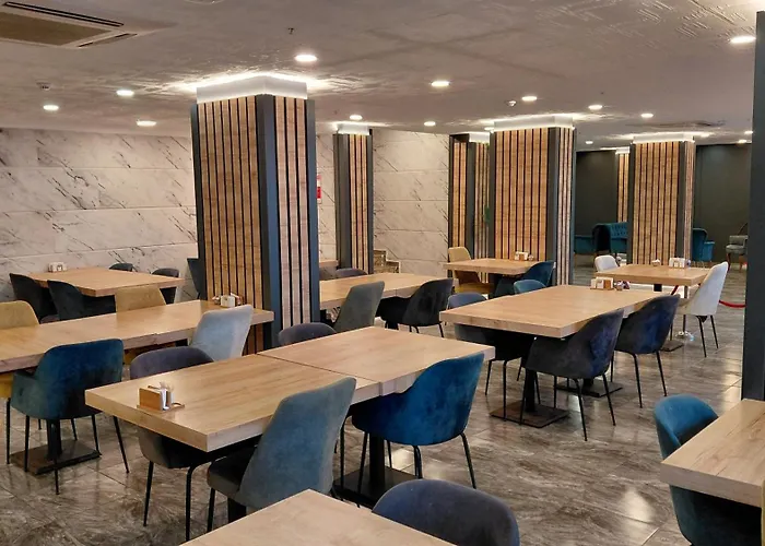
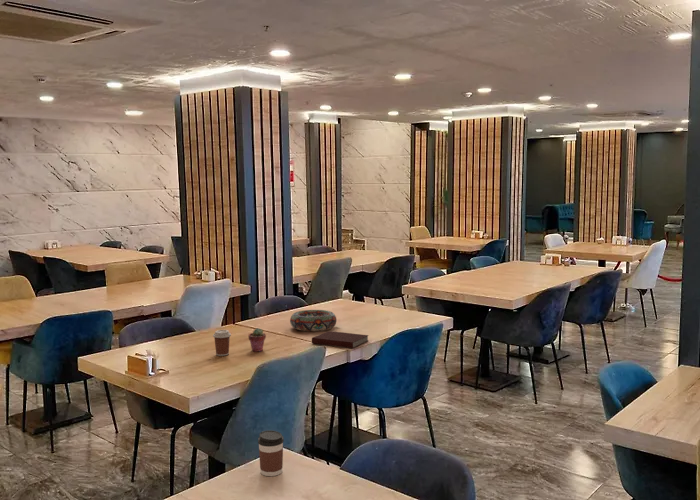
+ coffee cup [257,429,285,477]
+ notebook [311,330,370,349]
+ potted succulent [247,327,267,353]
+ coffee cup [212,329,232,357]
+ decorative bowl [289,309,338,332]
